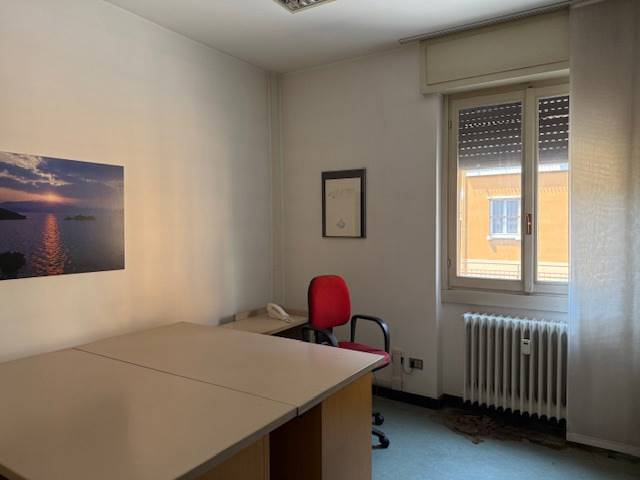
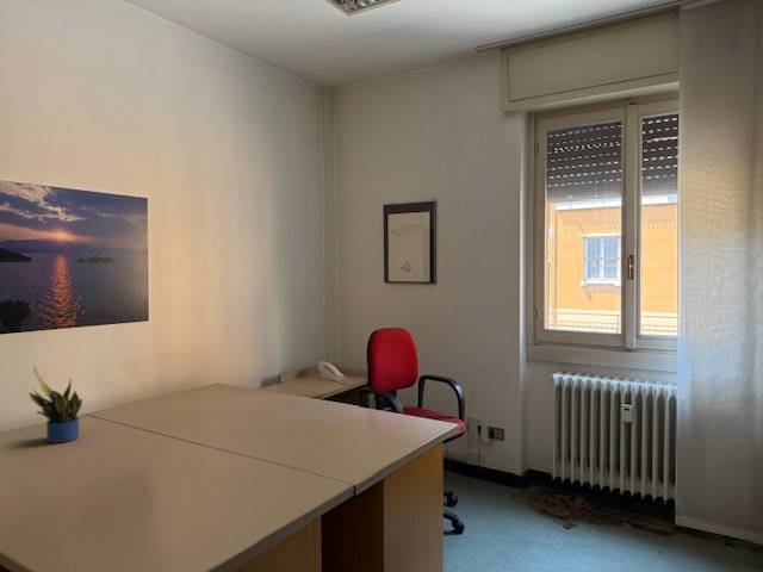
+ potted plant [27,365,83,444]
